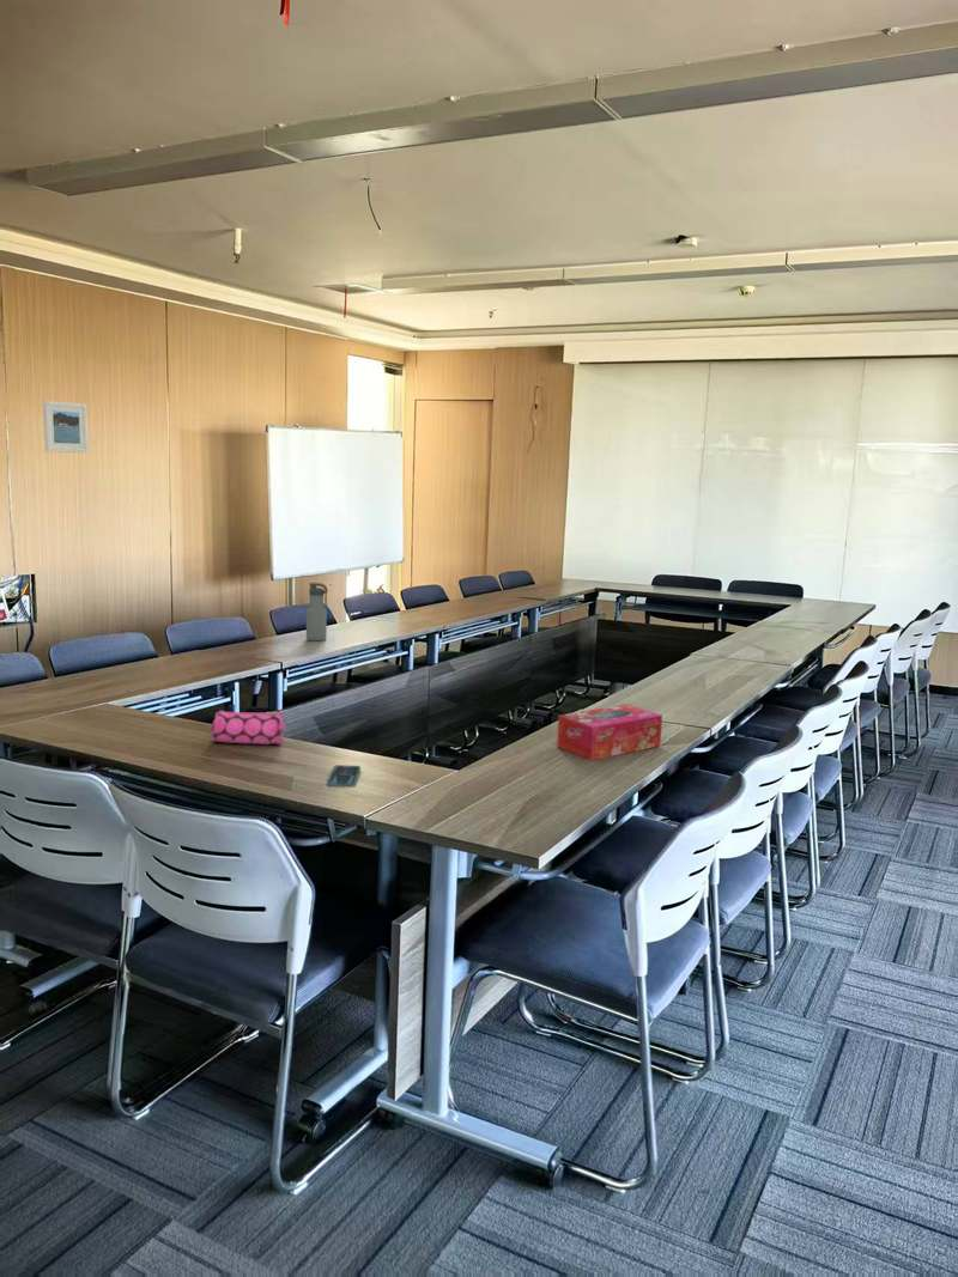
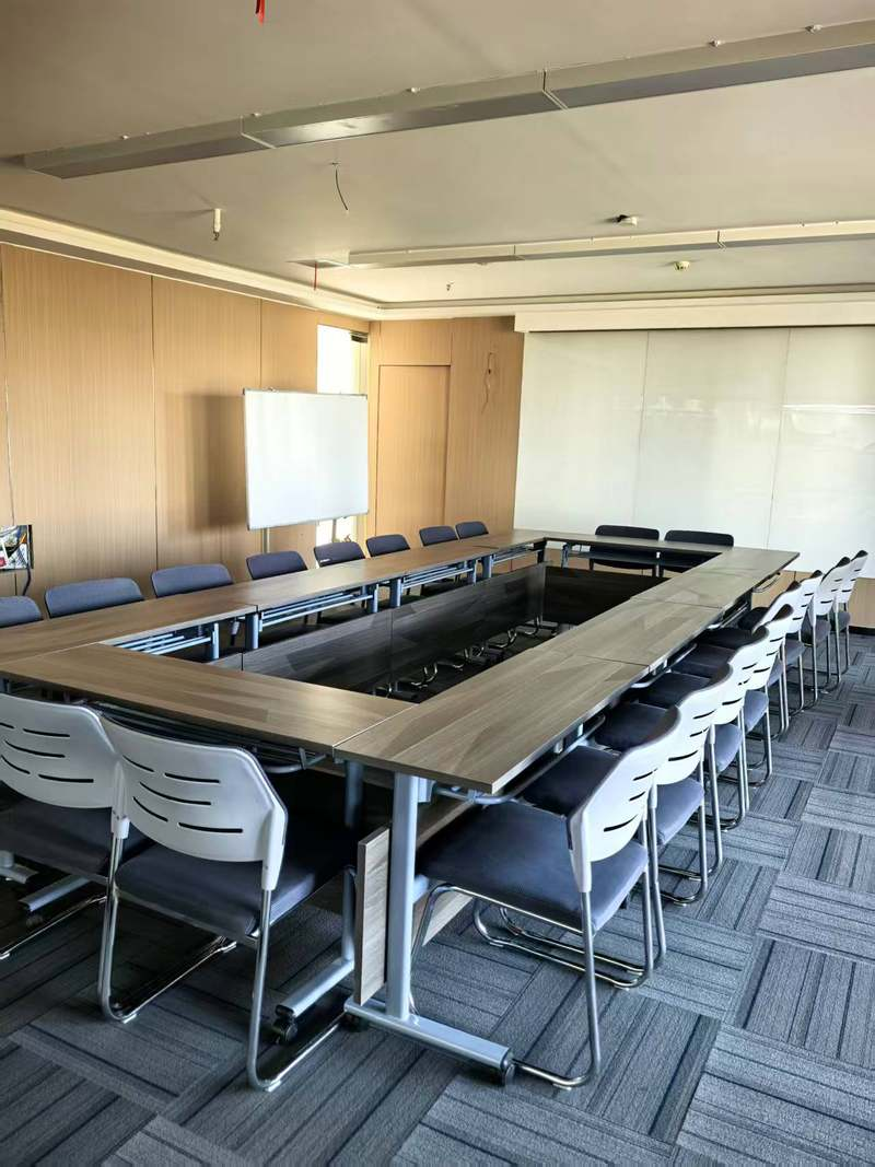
- tissue box [556,703,663,761]
- pencil case [211,710,287,746]
- water bottle [305,582,329,641]
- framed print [42,400,90,454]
- smartphone [326,764,362,788]
